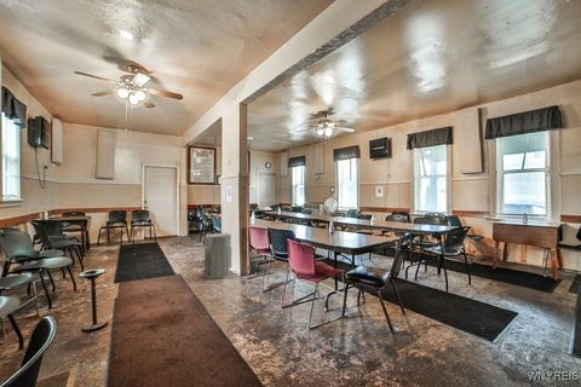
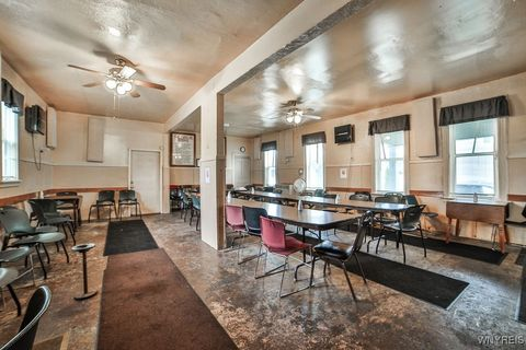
- air purifier [201,232,232,281]
